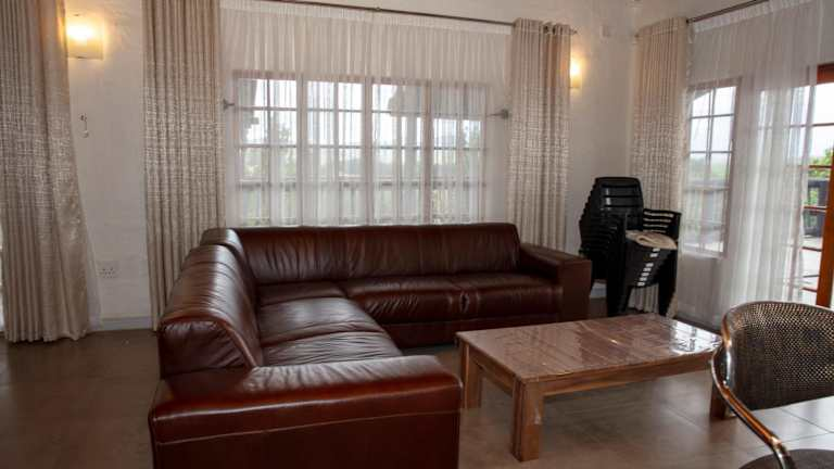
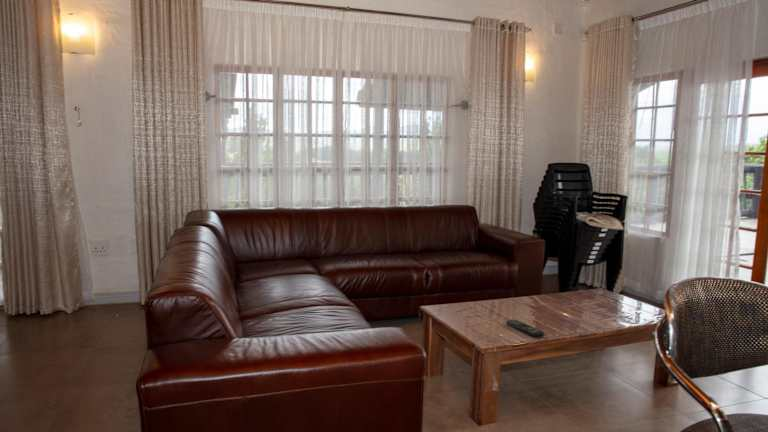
+ remote control [505,319,545,338]
